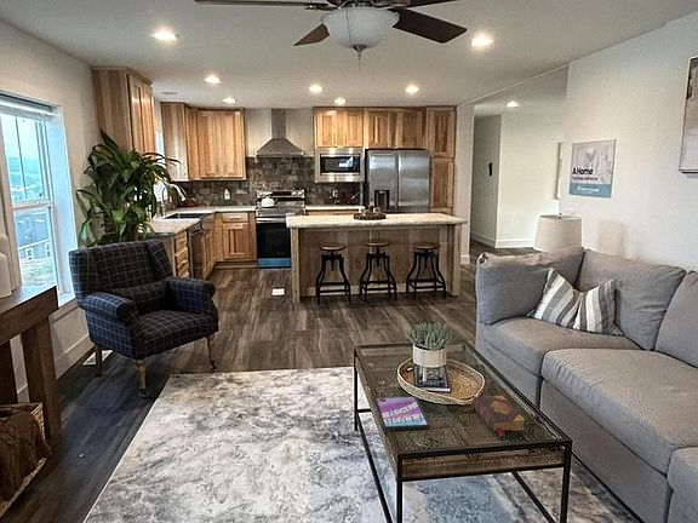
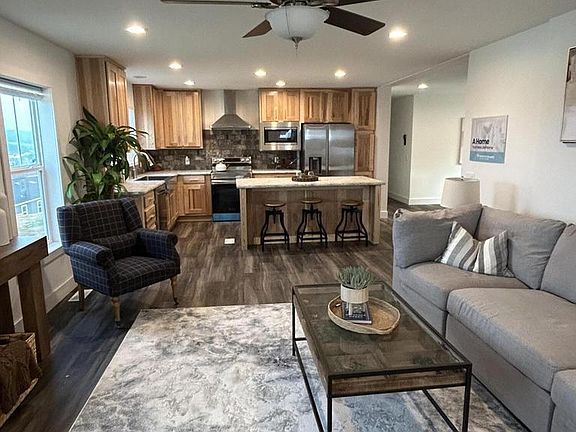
- book [471,395,526,438]
- video game case [376,396,431,431]
